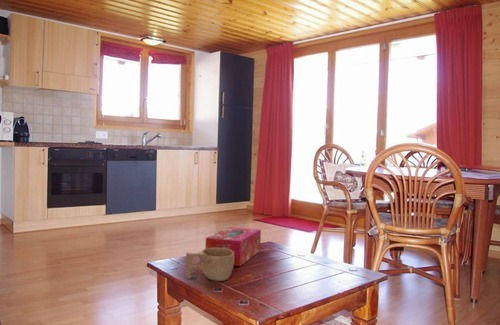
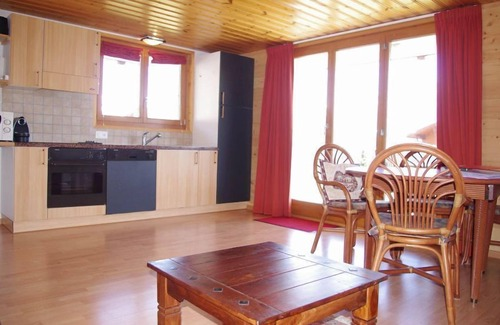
- cup [184,248,234,282]
- tissue box [204,226,262,267]
